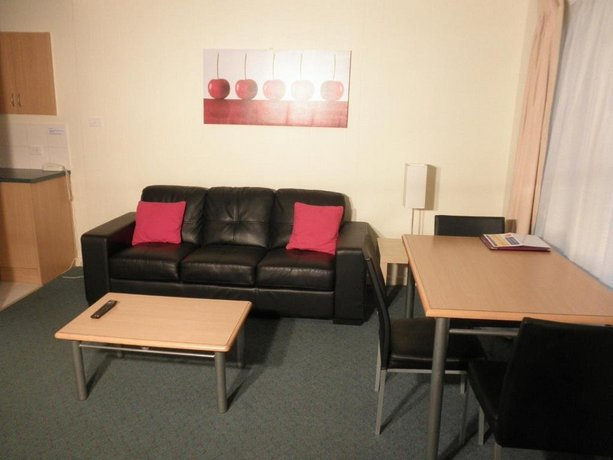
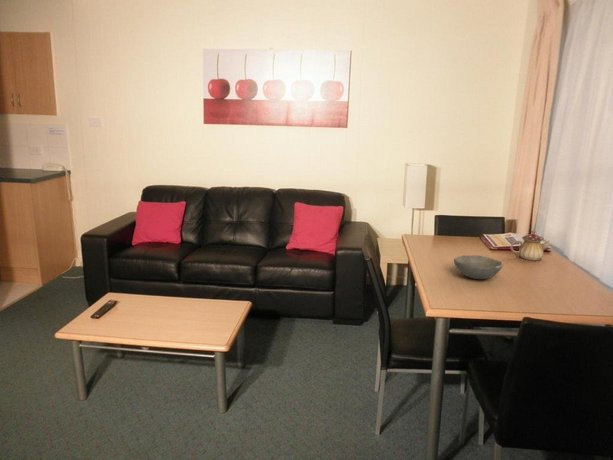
+ teapot [509,230,552,262]
+ bowl [453,255,504,280]
